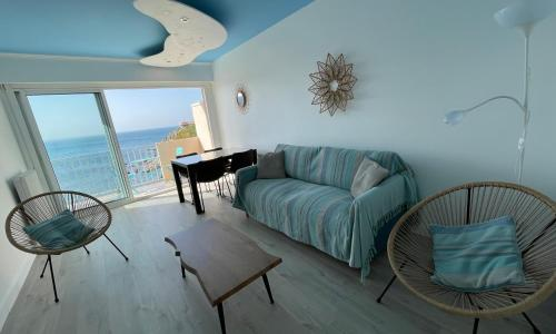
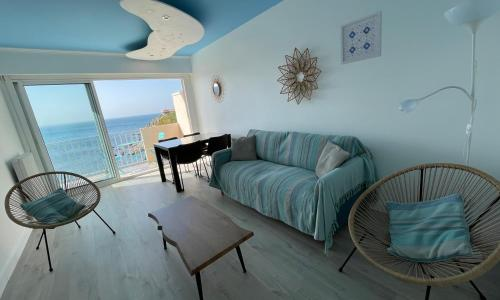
+ wall art [339,10,383,65]
